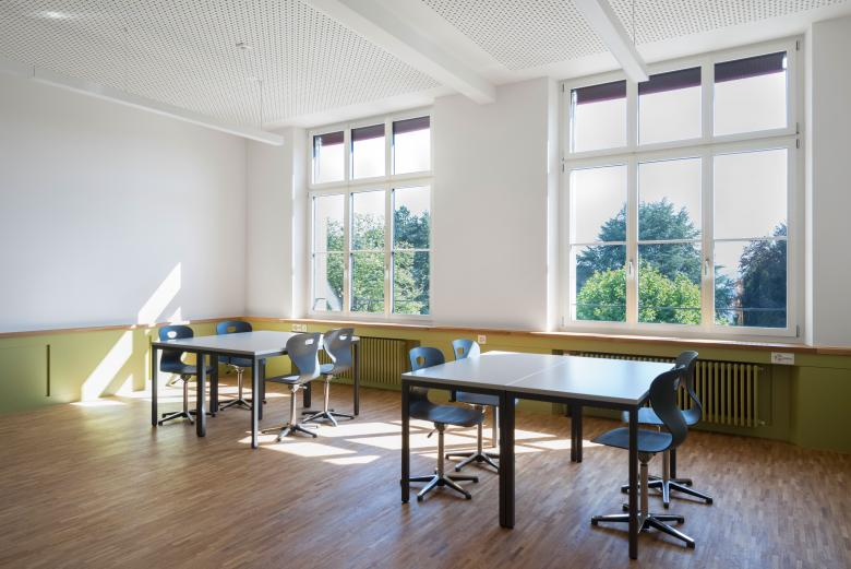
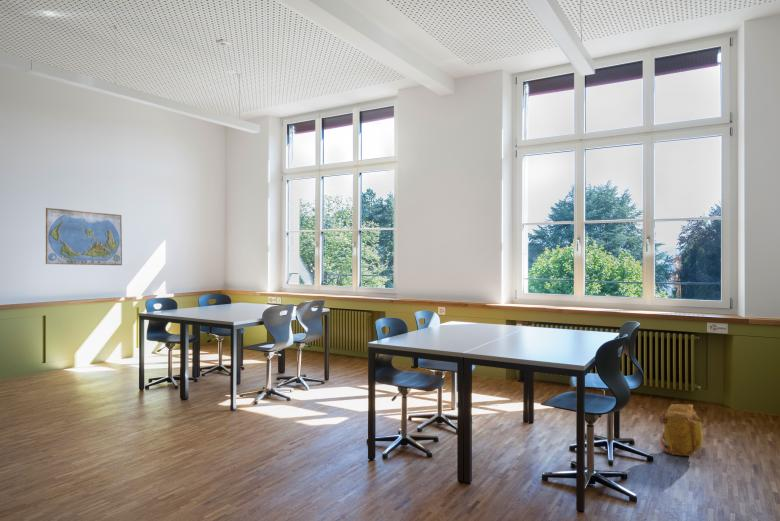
+ world map [45,207,123,266]
+ backpack [657,403,704,457]
